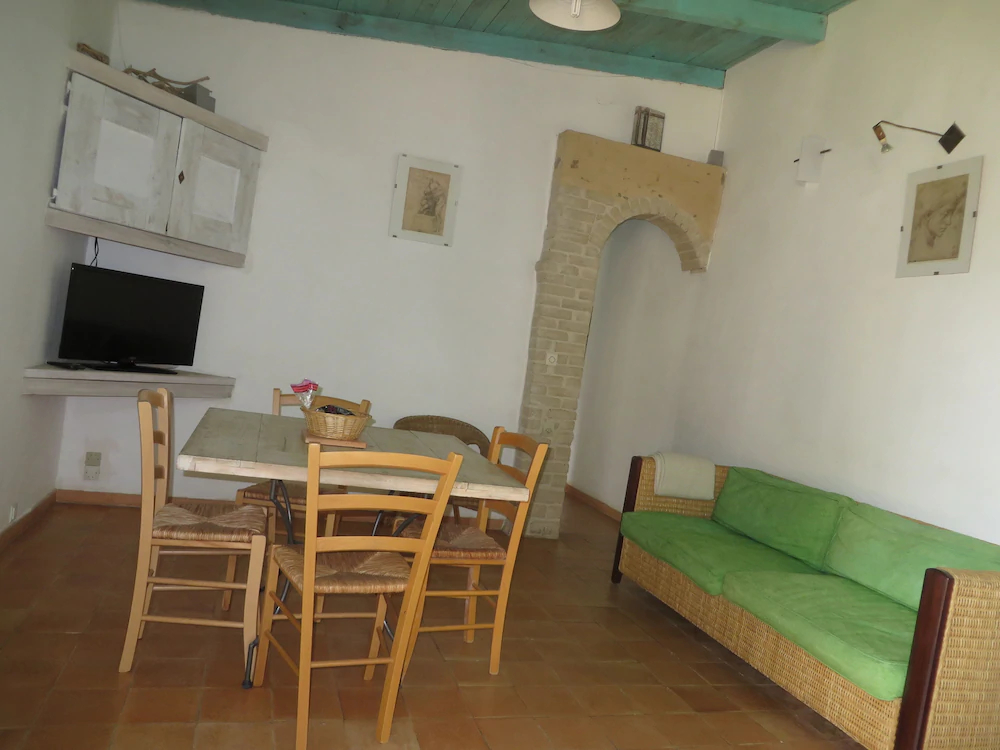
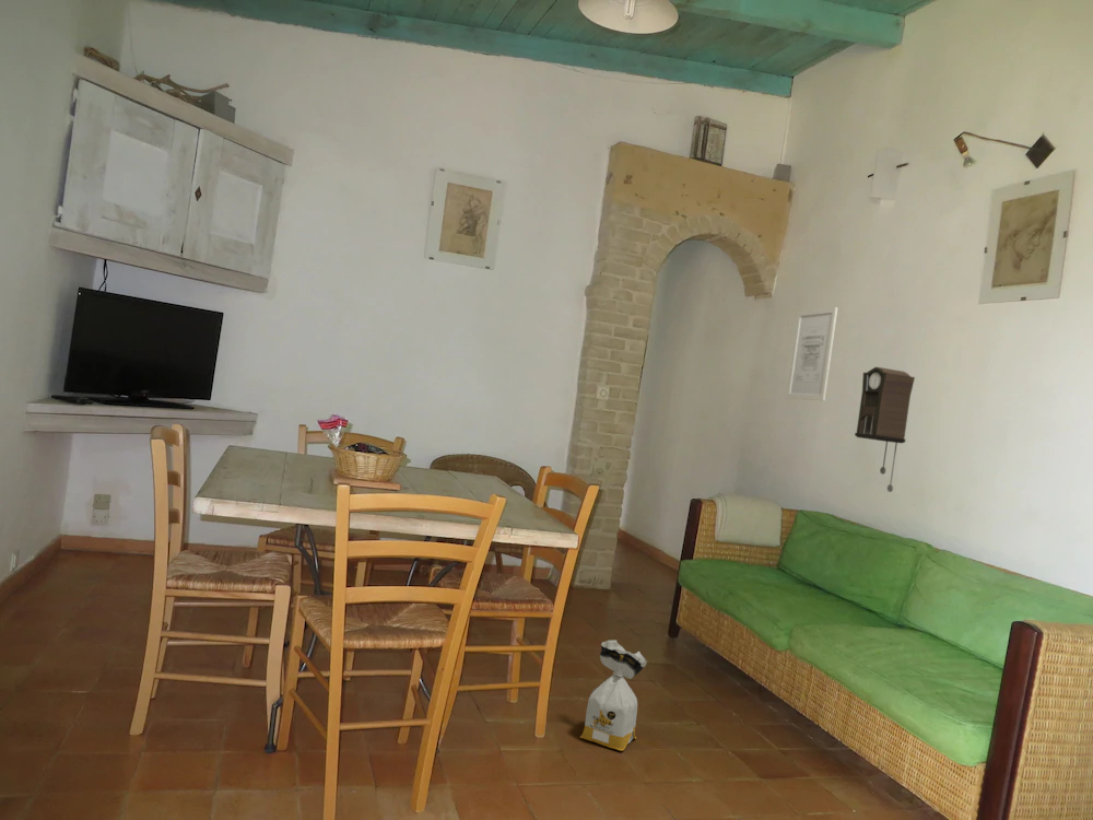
+ bag [579,640,648,751]
+ wall art [785,306,838,401]
+ pendulum clock [854,366,916,493]
